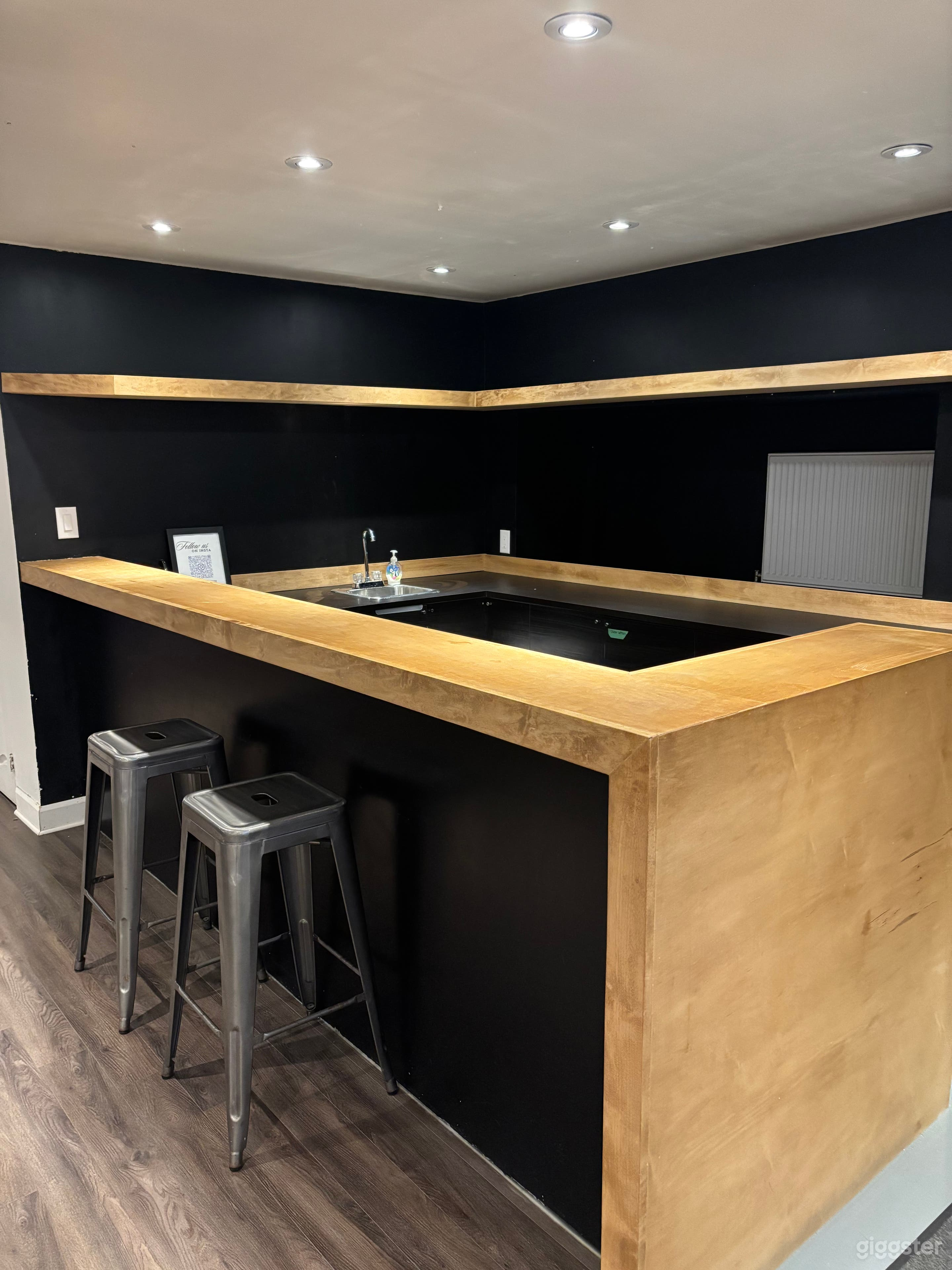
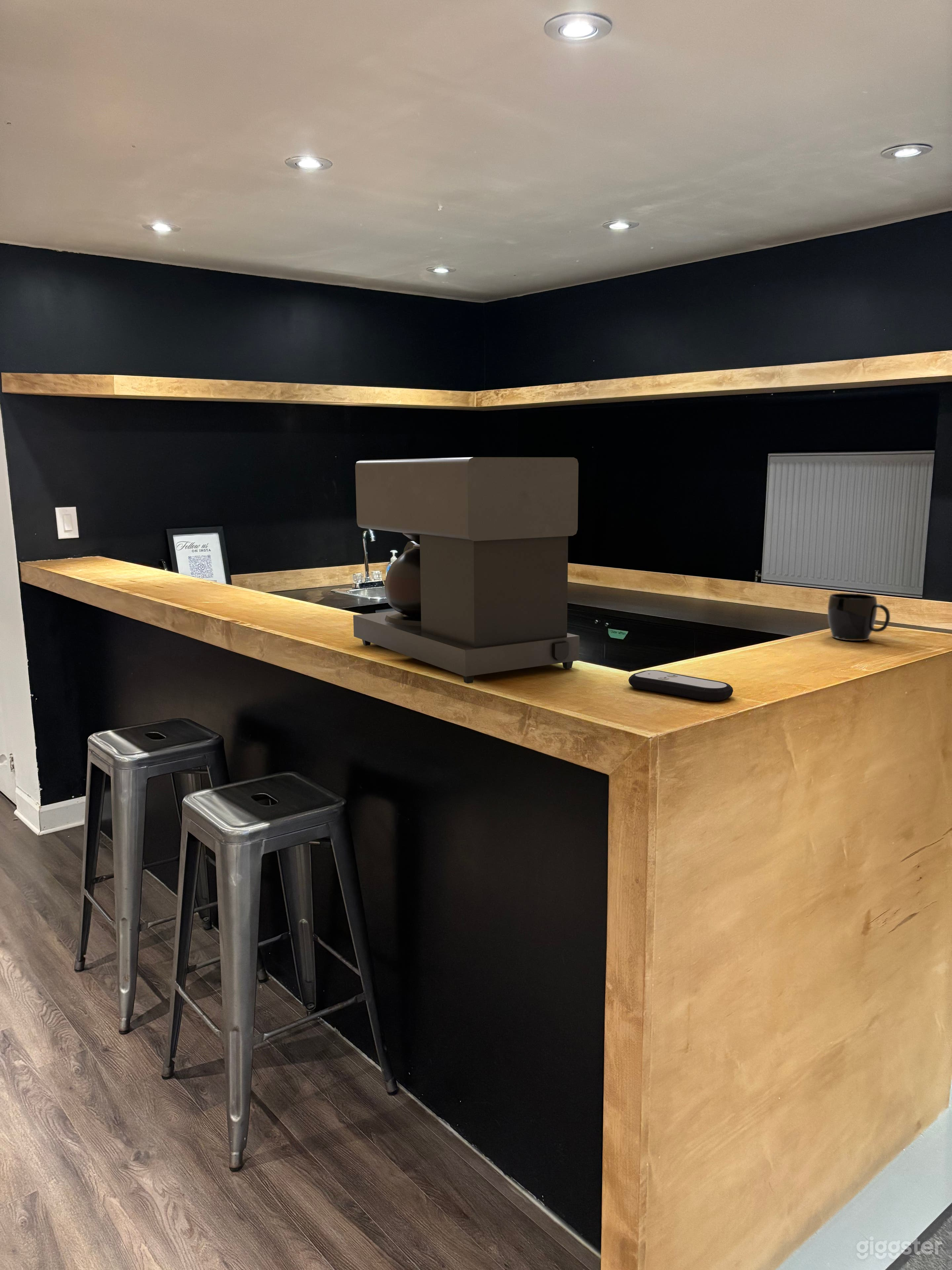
+ coffee maker [353,457,580,684]
+ mug [827,593,891,641]
+ remote control [628,670,734,701]
